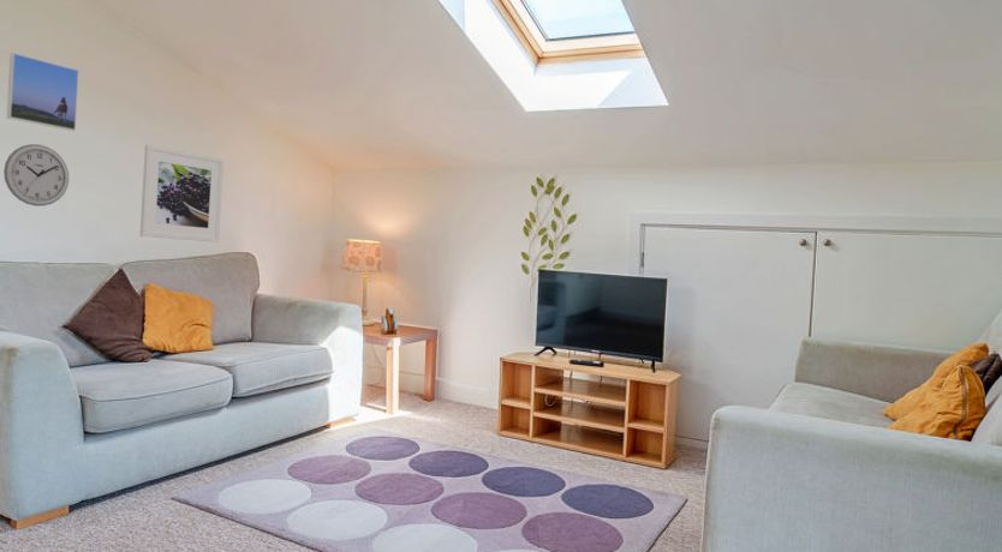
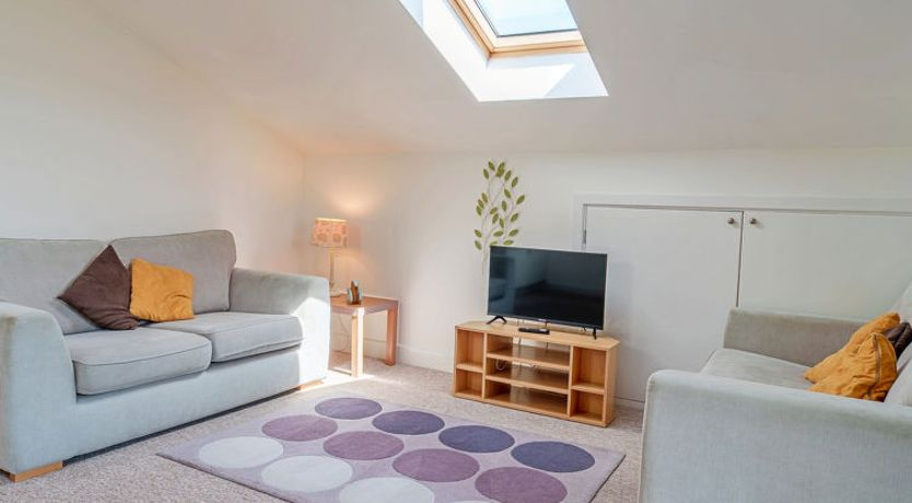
- wall clock [2,143,70,208]
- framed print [5,52,80,132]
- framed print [139,144,225,244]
